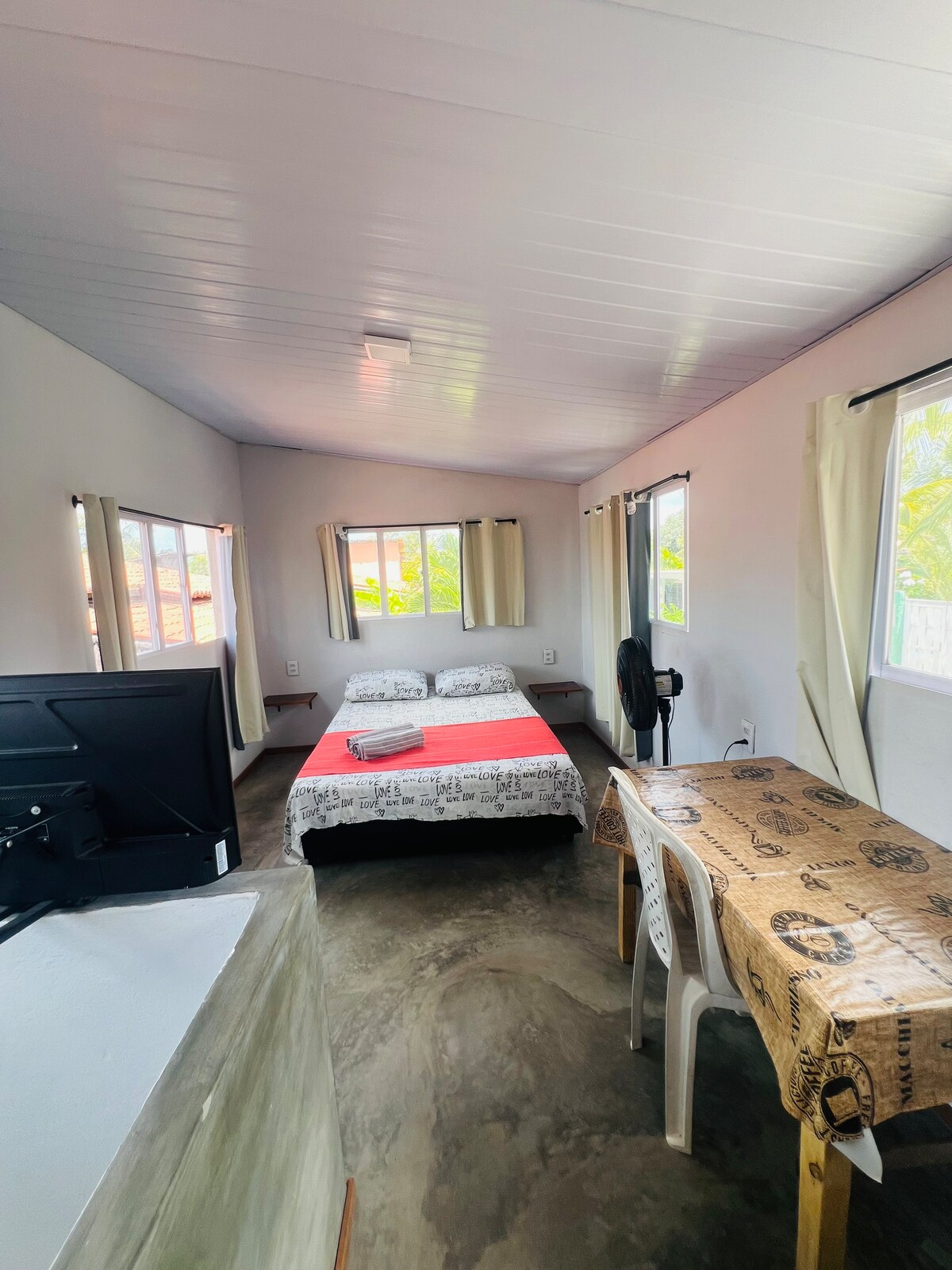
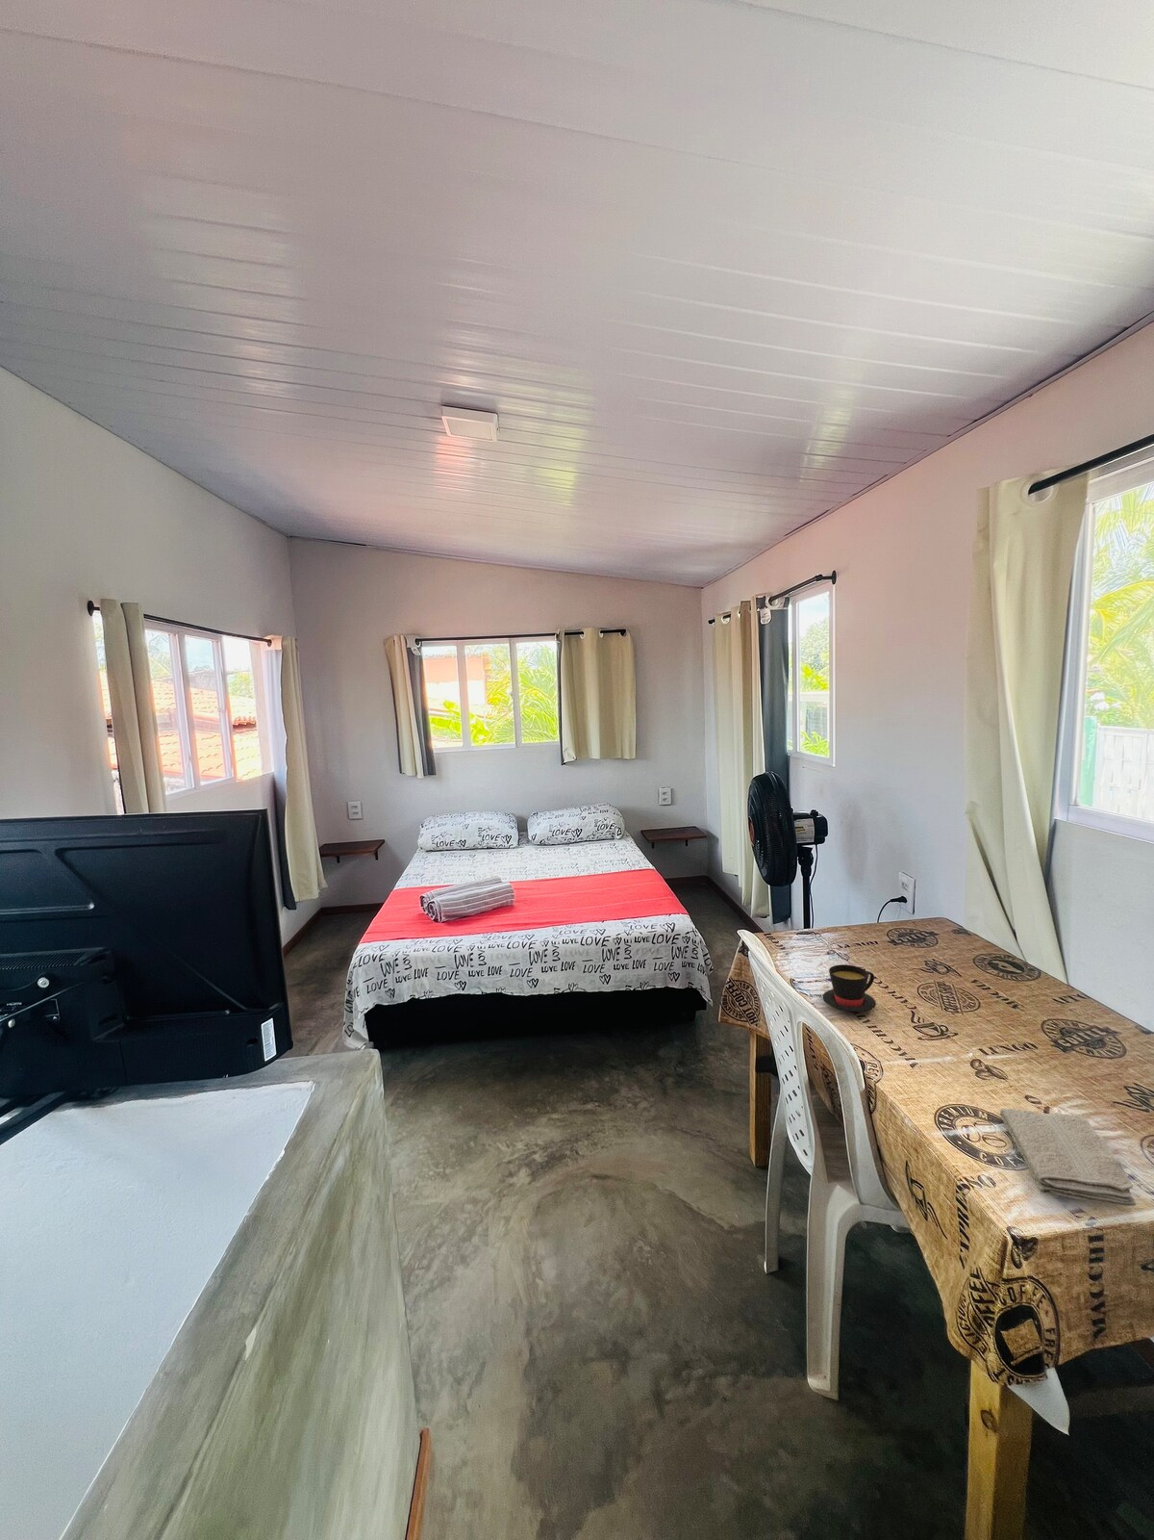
+ washcloth [998,1107,1137,1207]
+ teacup [822,964,878,1013]
